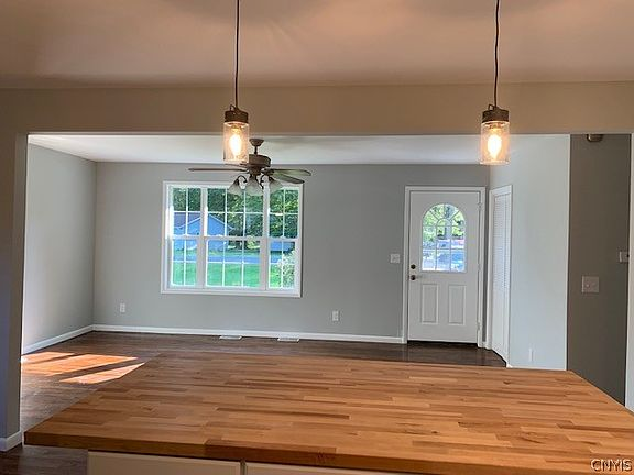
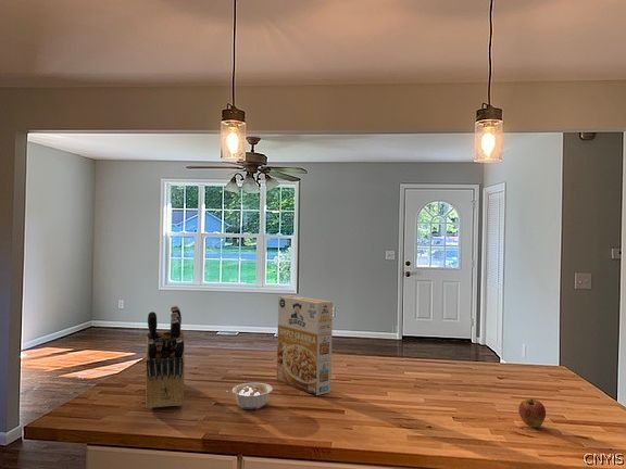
+ knife block [145,305,186,409]
+ fruit [517,397,547,428]
+ legume [226,381,274,410]
+ cereal box [276,294,334,396]
